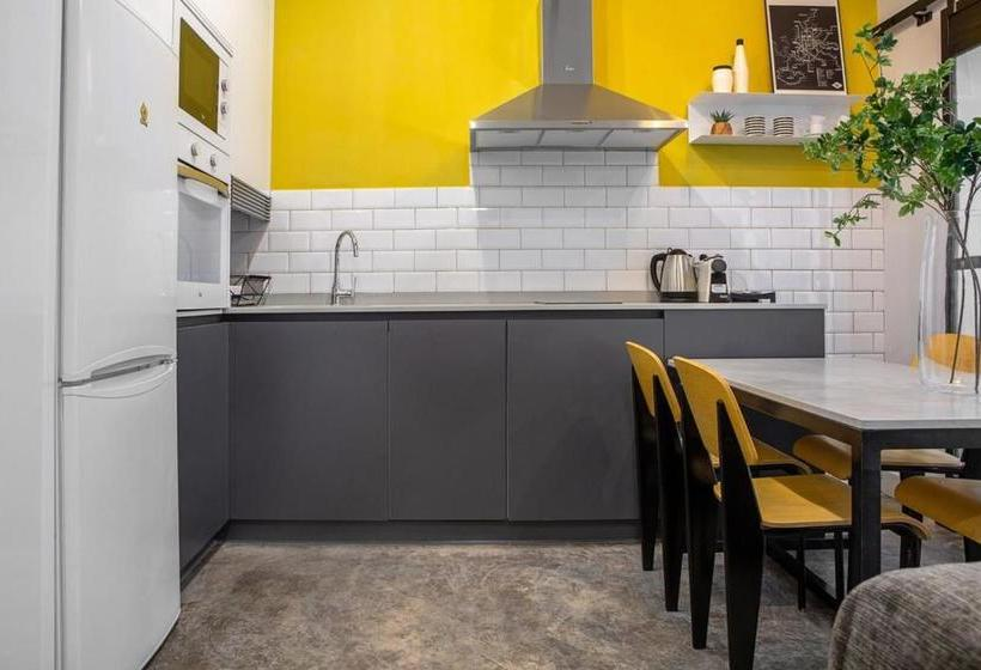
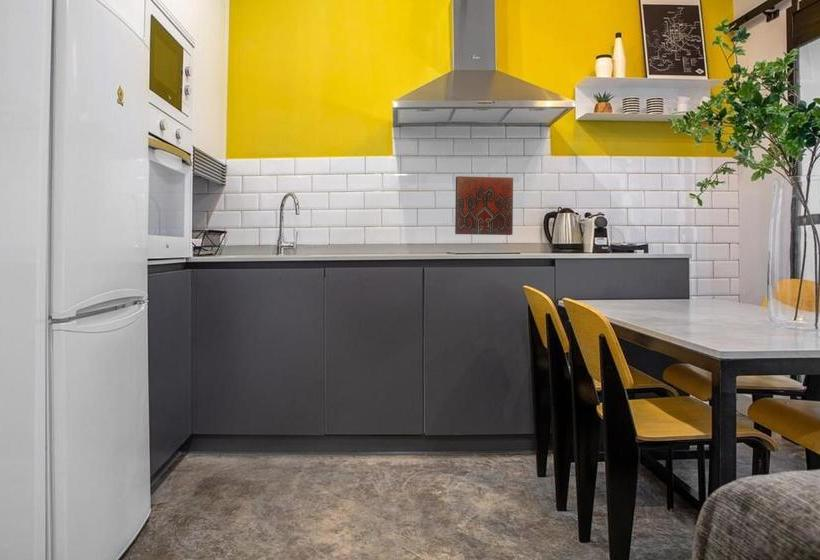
+ decorative tile [454,175,514,236]
